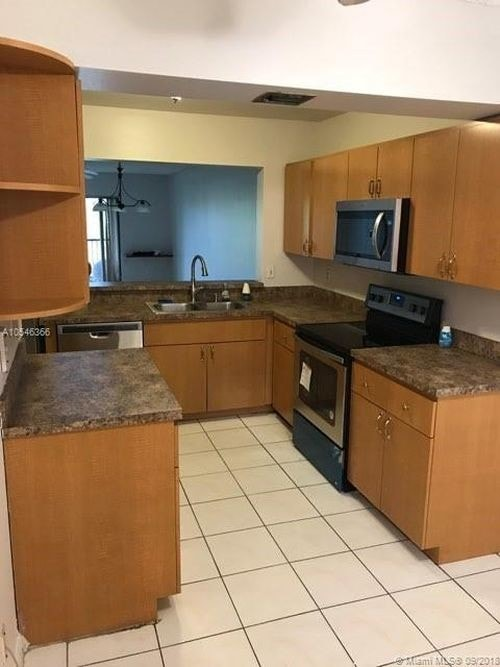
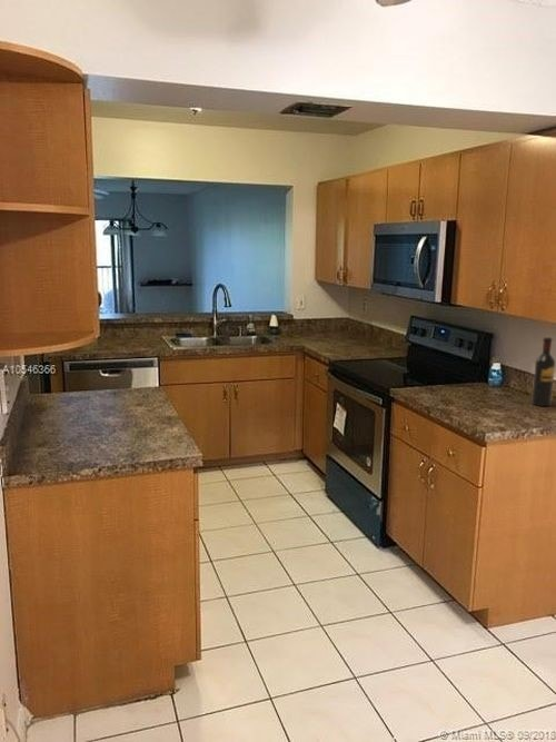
+ wine bottle [530,336,556,407]
